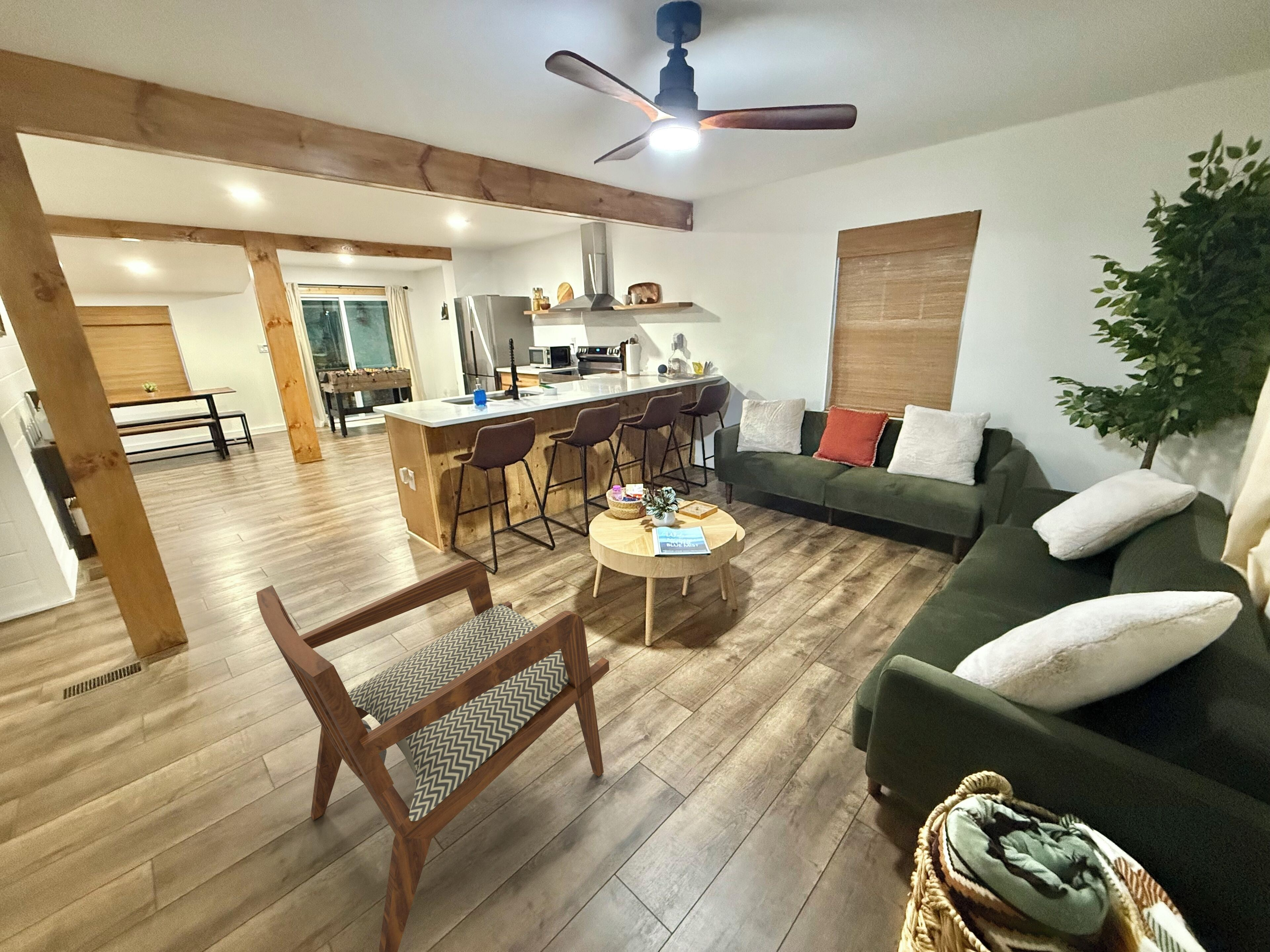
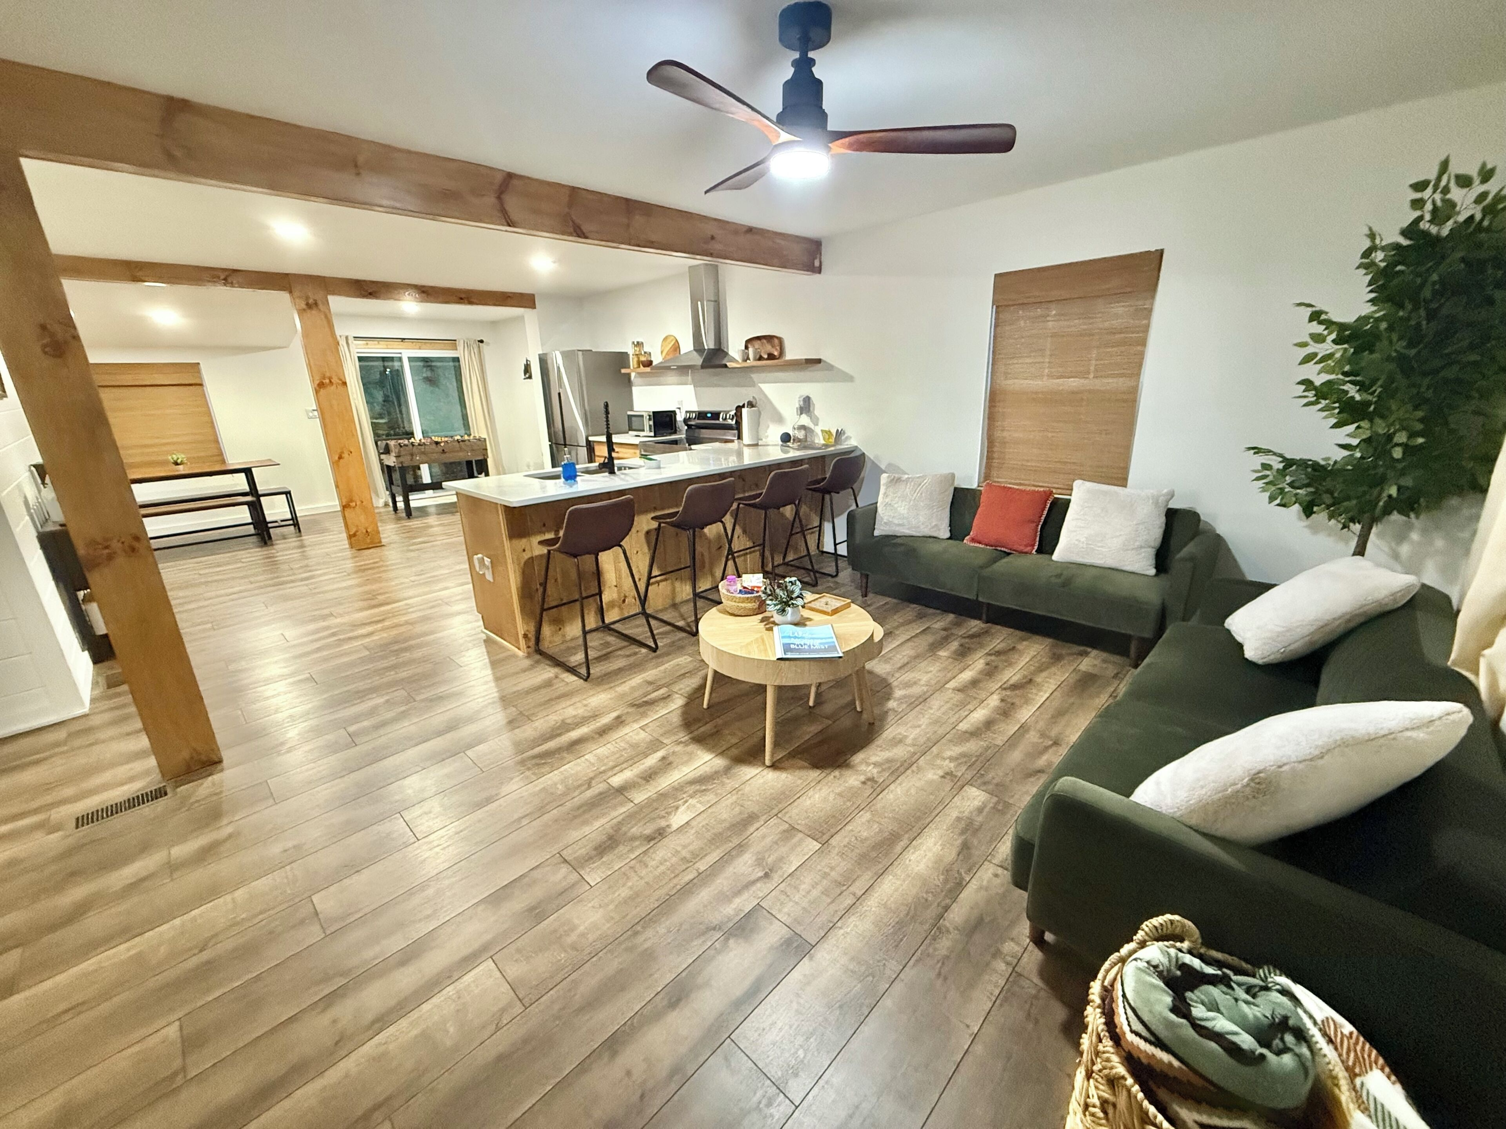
- armchair [256,559,610,952]
